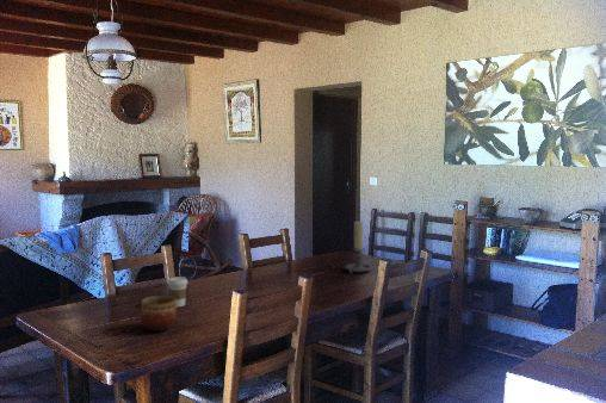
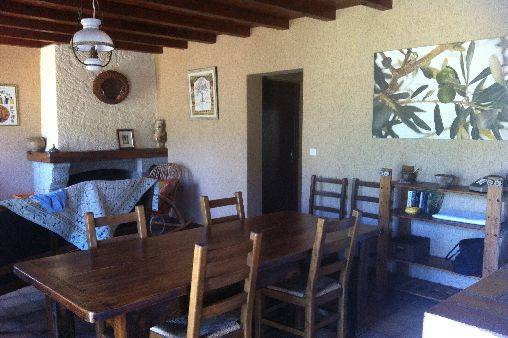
- candle holder [344,219,373,274]
- bowl [140,294,178,333]
- coffee cup [166,275,190,309]
